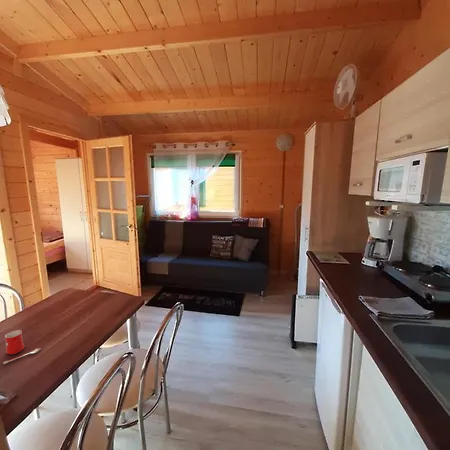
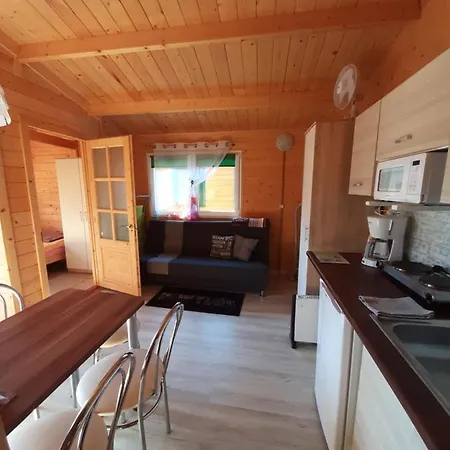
- mug [2,329,42,365]
